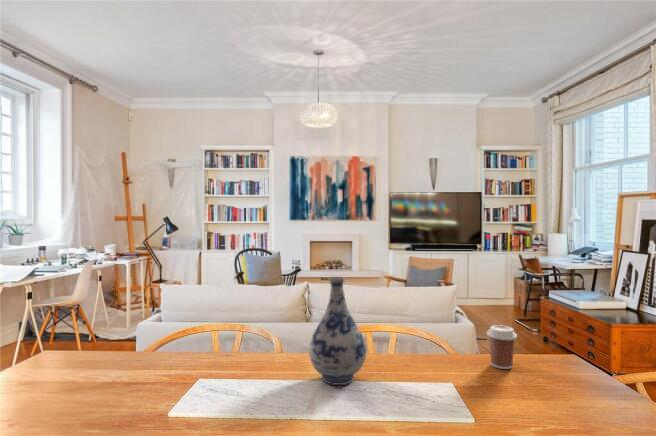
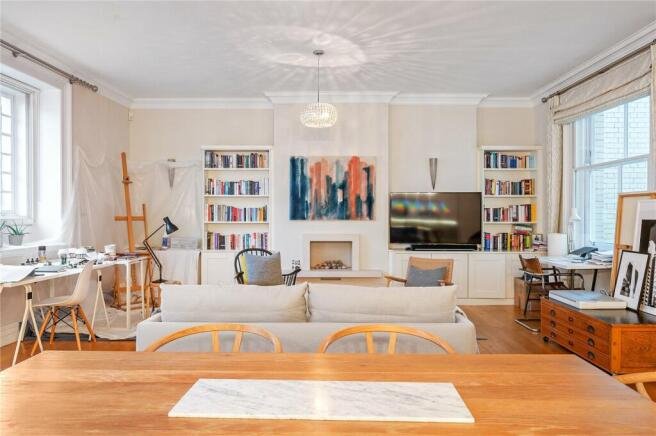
- coffee cup [486,324,518,370]
- vase [308,276,367,386]
